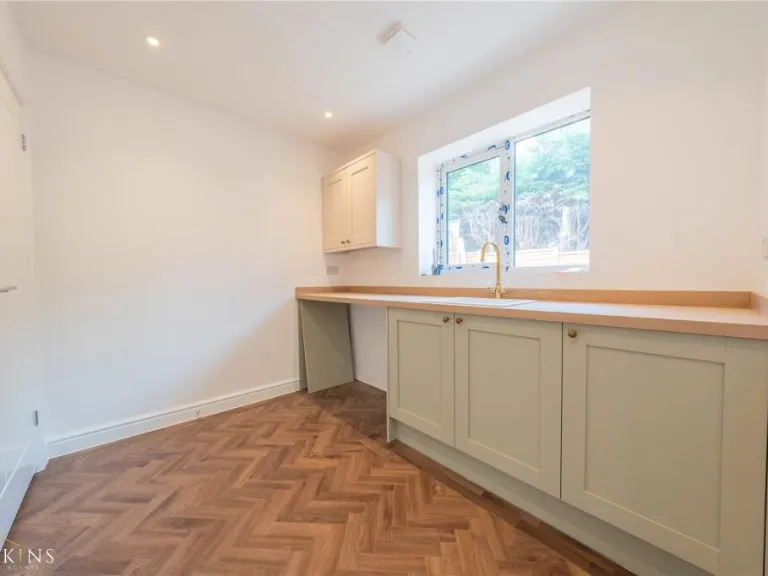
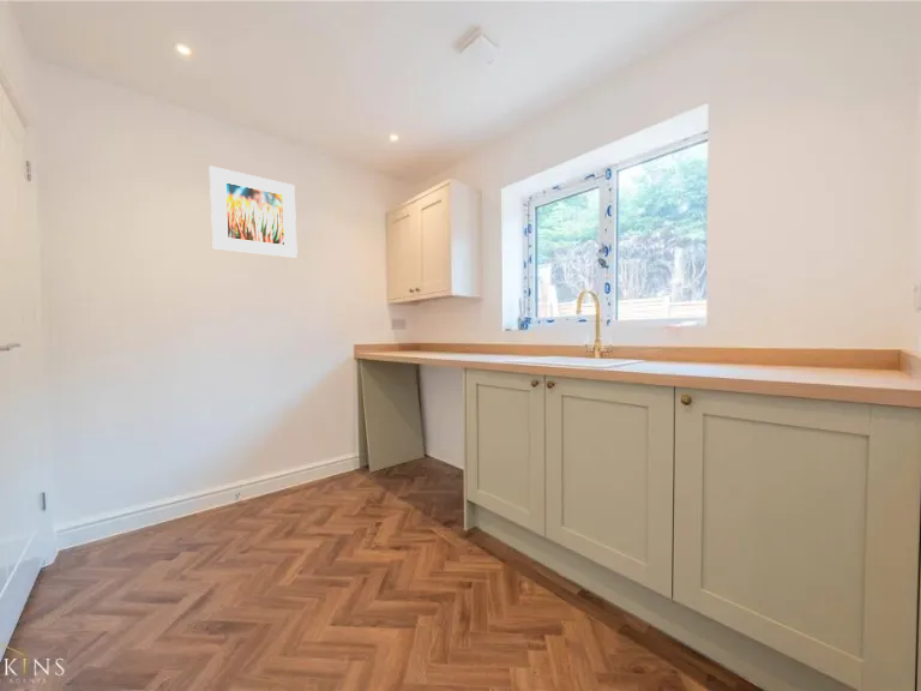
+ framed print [209,166,297,259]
